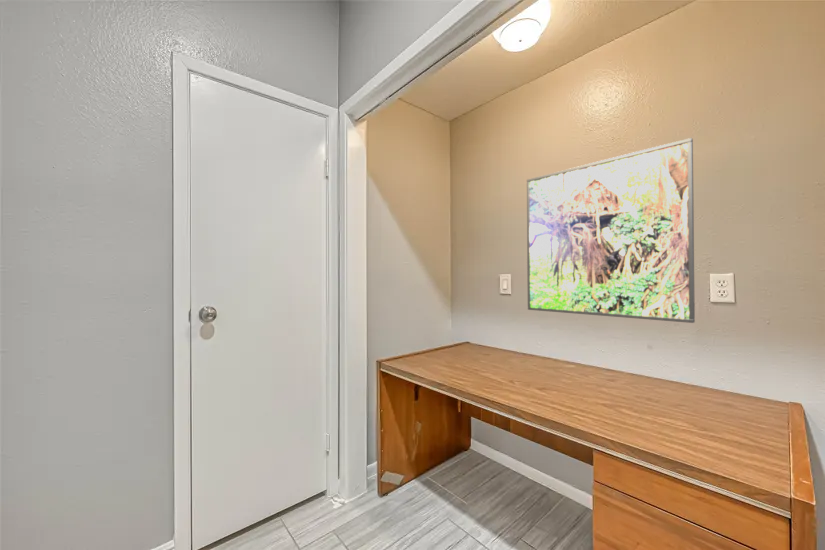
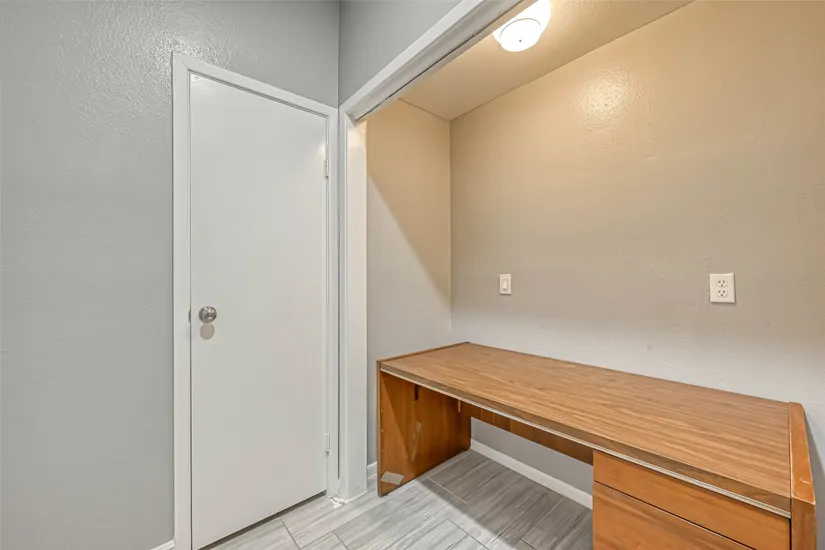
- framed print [526,137,696,324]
